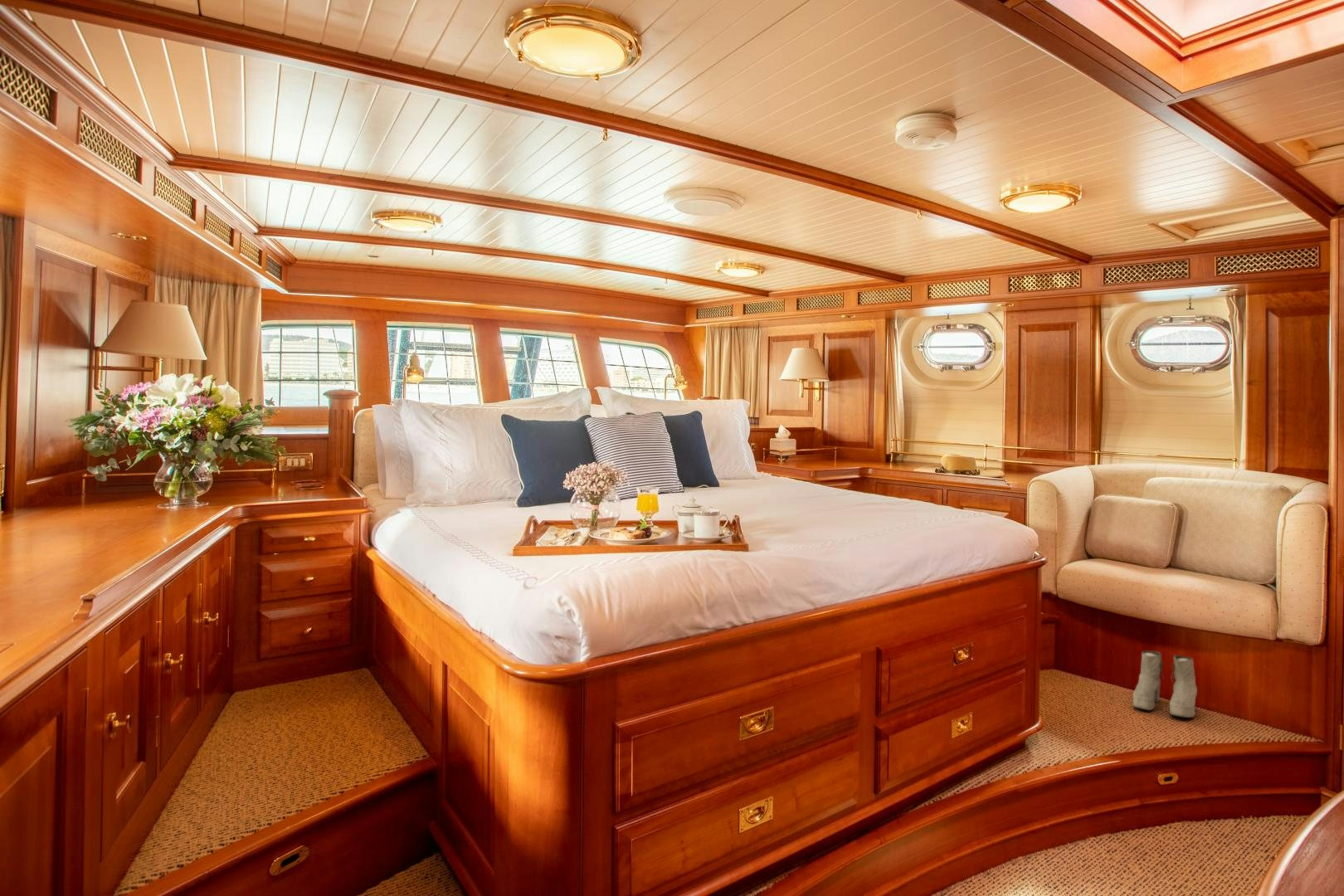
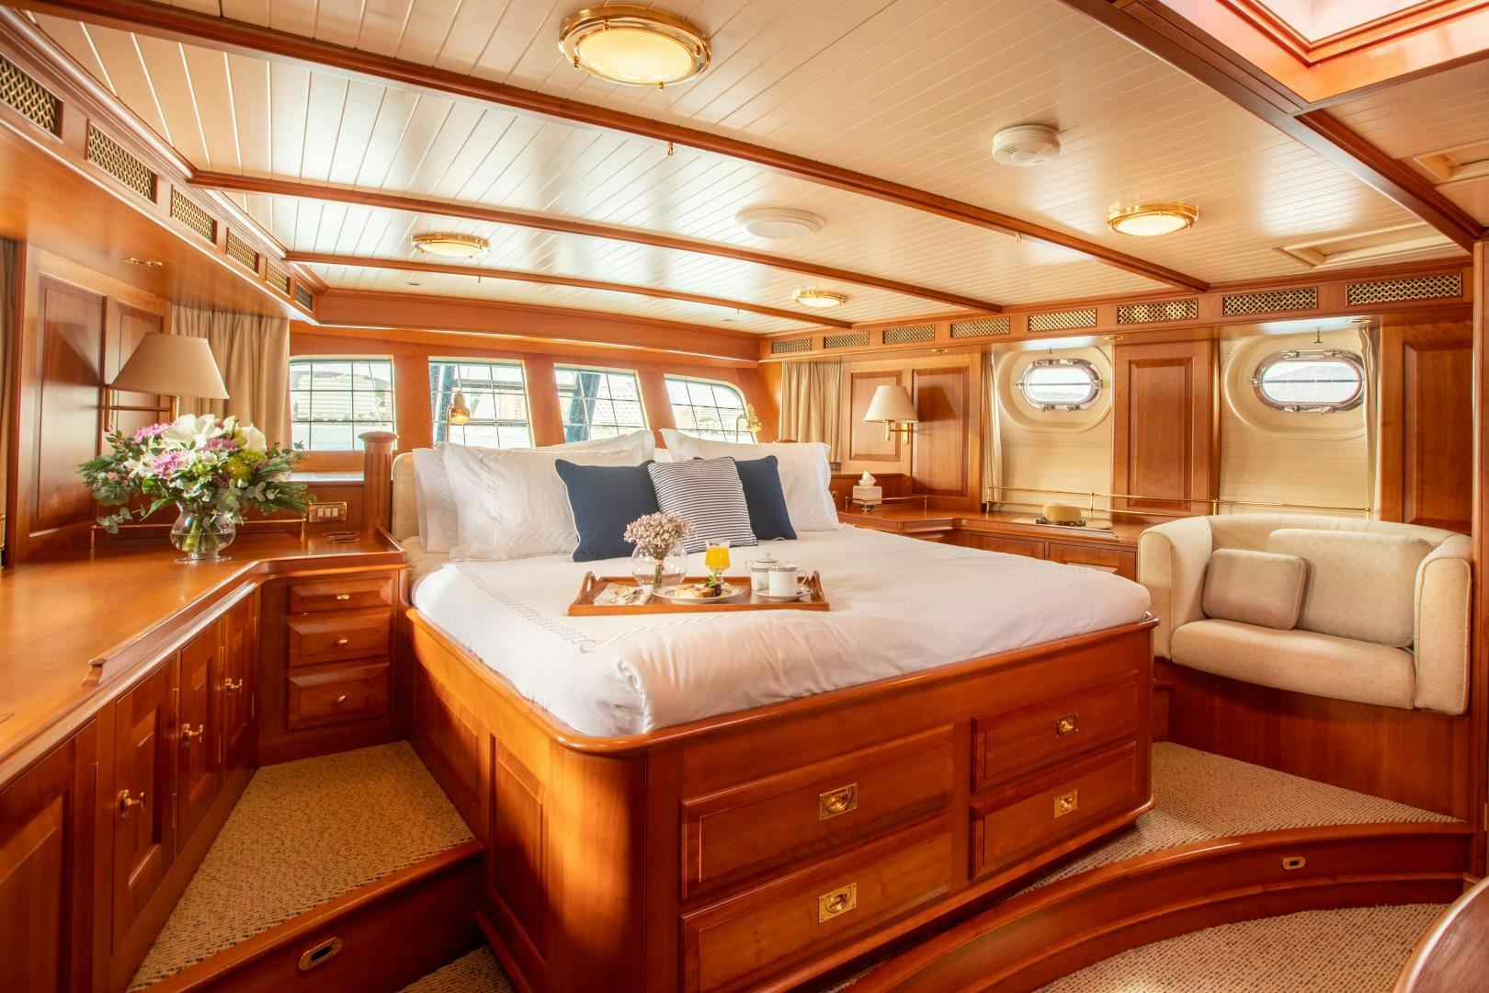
- boots [1132,650,1198,718]
